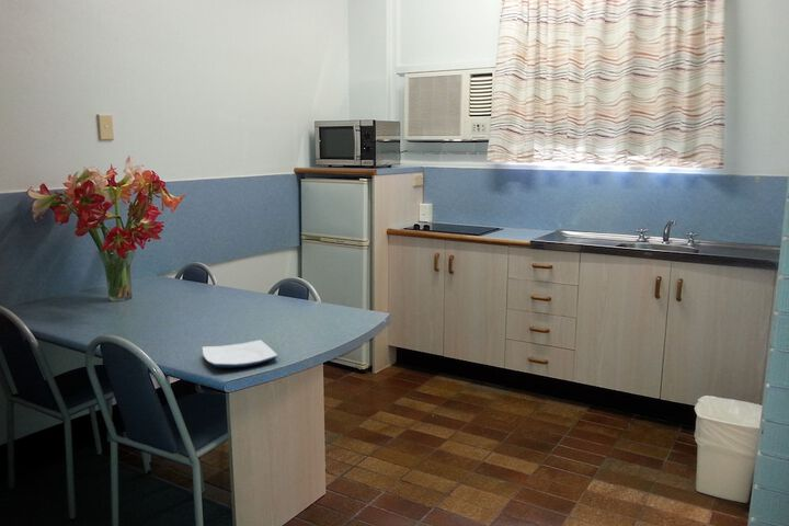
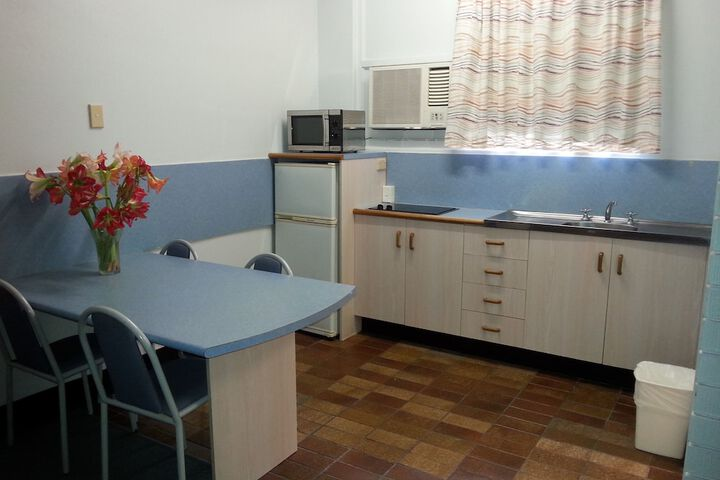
- plate [201,339,278,368]
